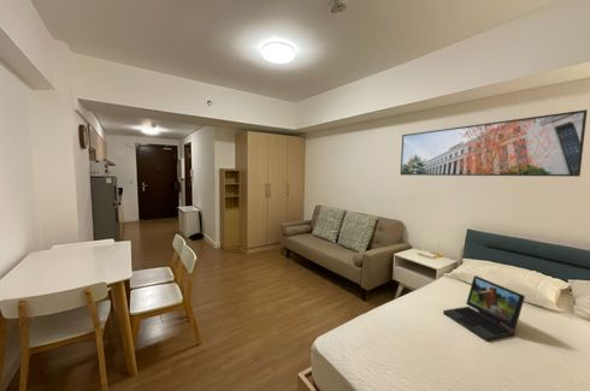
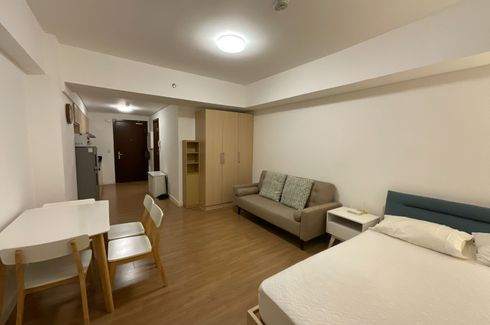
- laptop [442,274,526,343]
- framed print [400,108,588,178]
